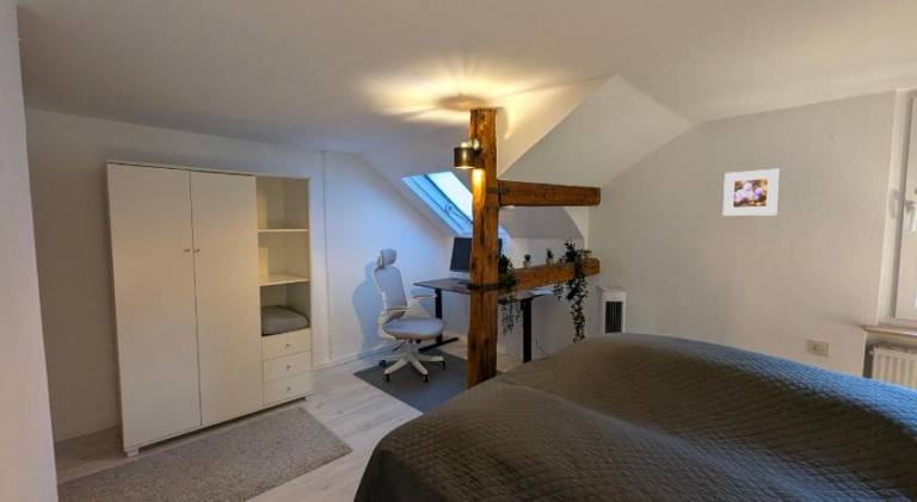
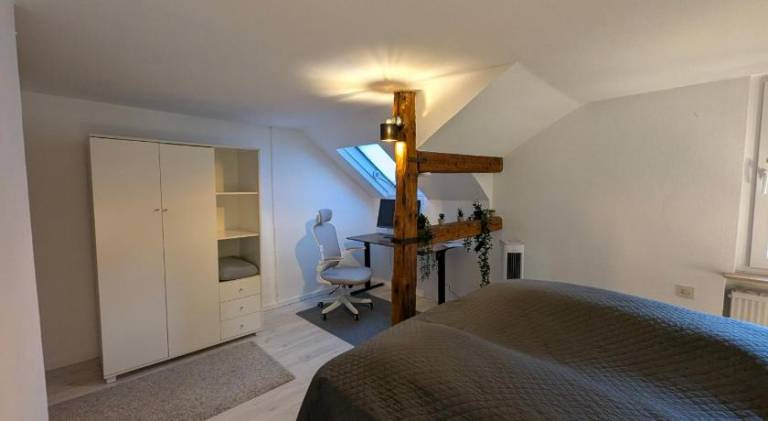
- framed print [722,168,781,217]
